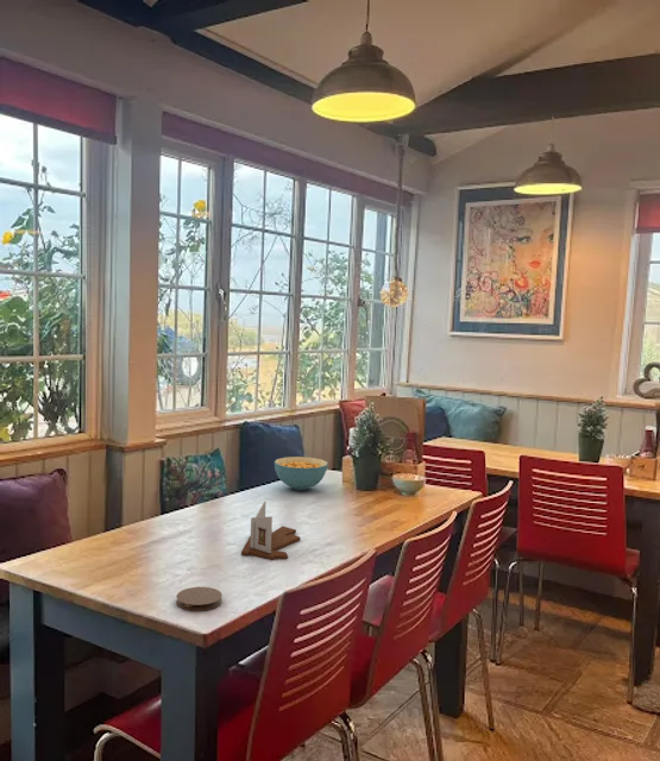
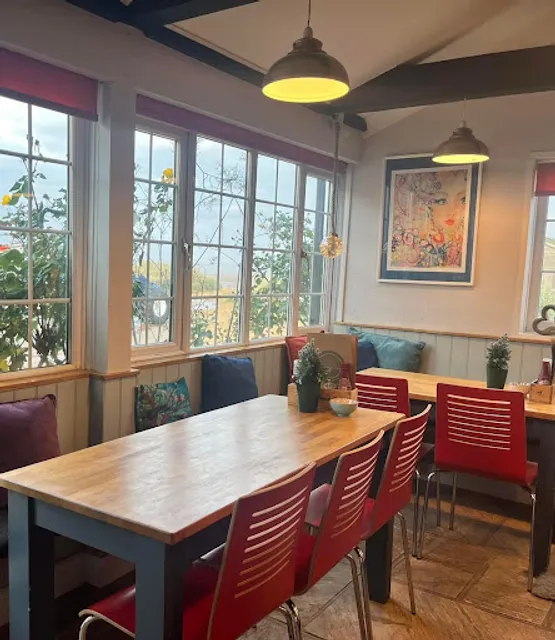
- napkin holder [240,501,301,561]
- cereal bowl [274,455,329,491]
- coaster [175,586,224,612]
